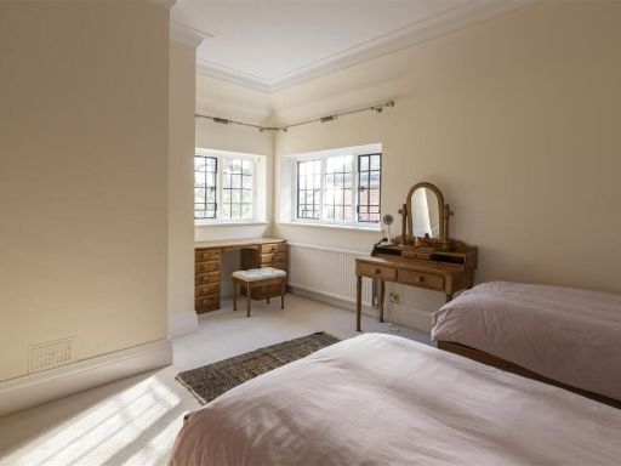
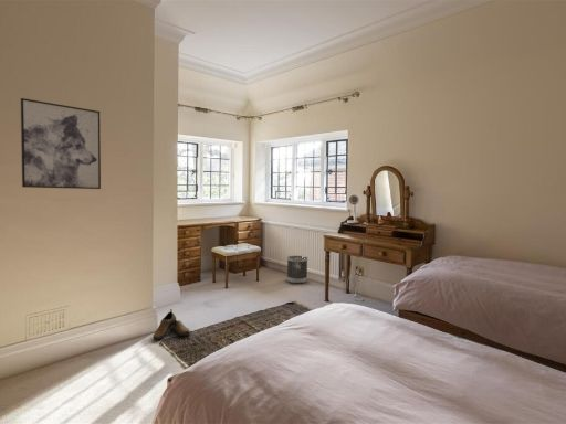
+ wall art [20,97,102,190]
+ shoe [153,308,191,341]
+ wastebasket [286,255,308,285]
